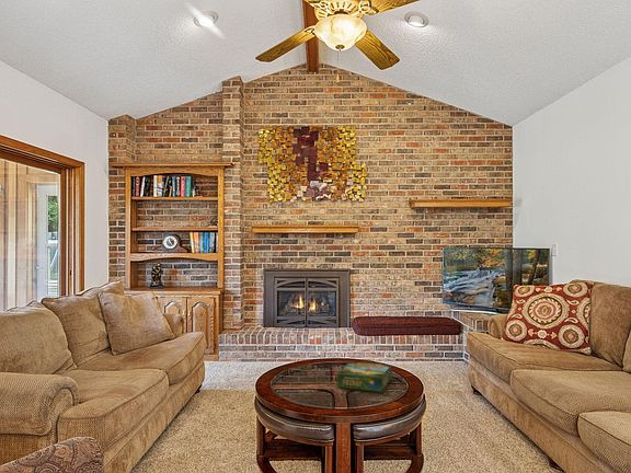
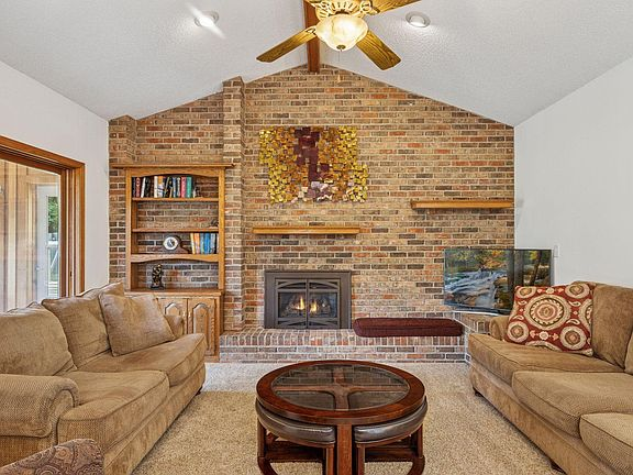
- board game [336,360,393,394]
